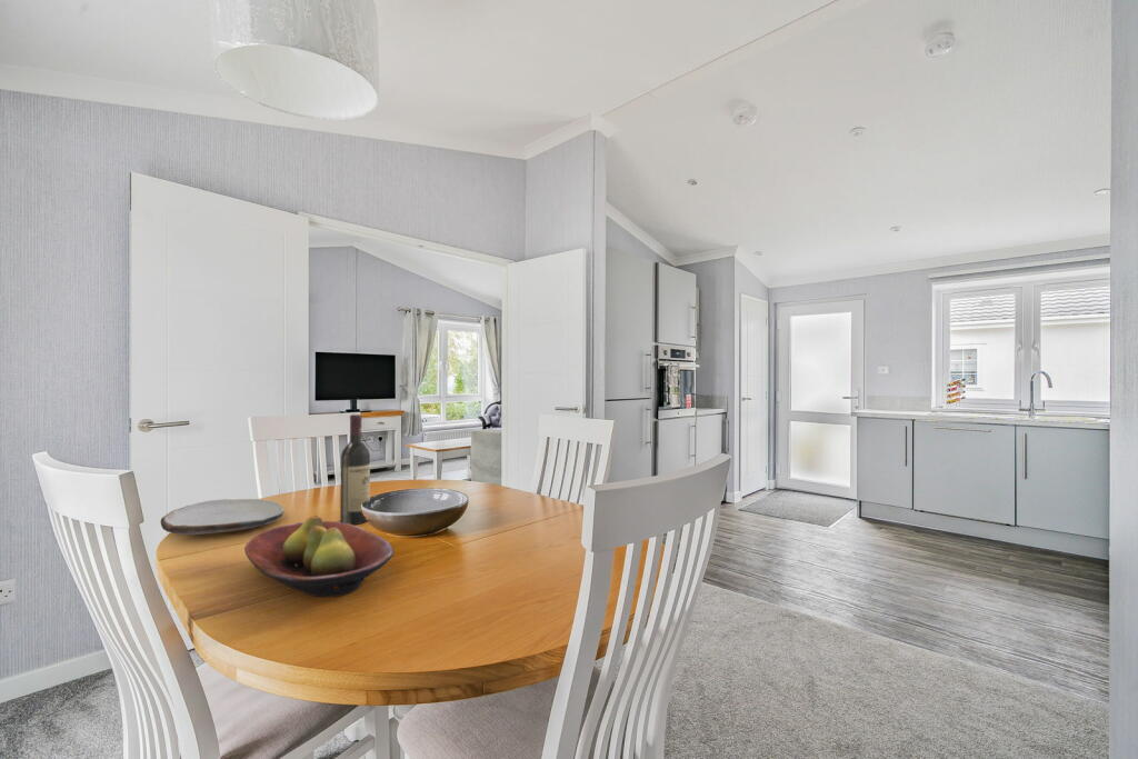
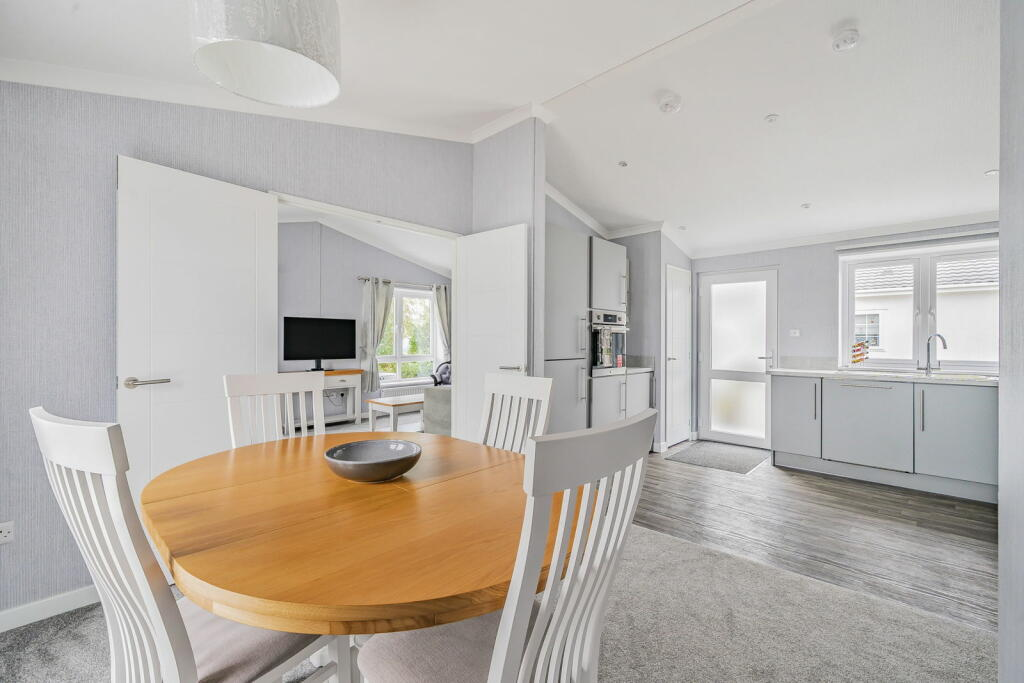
- plate [160,498,284,536]
- wine bottle [339,413,371,526]
- fruit bowl [243,515,395,598]
